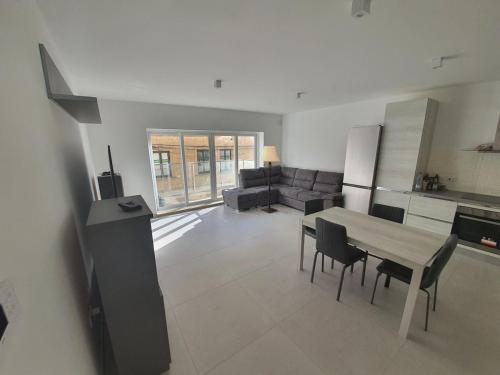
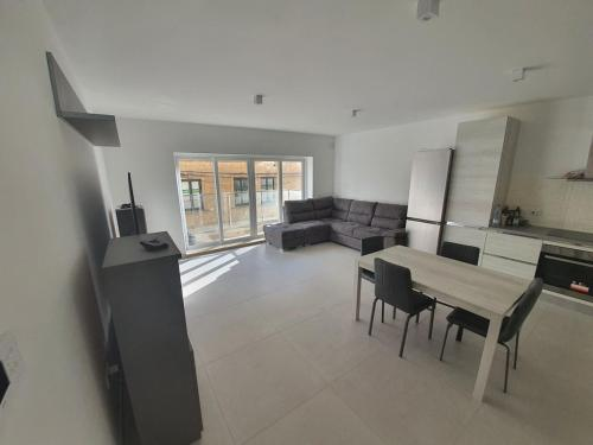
- lamp [259,145,281,214]
